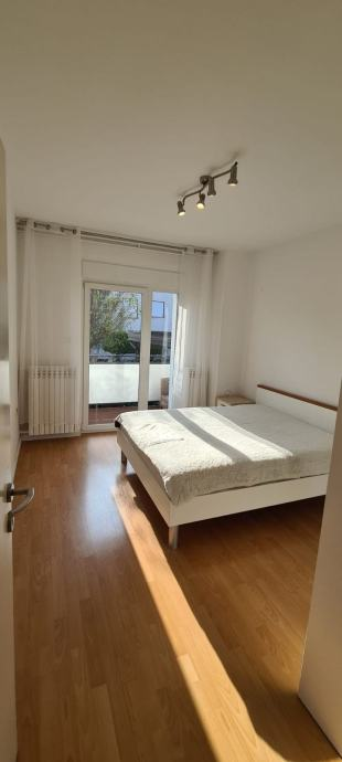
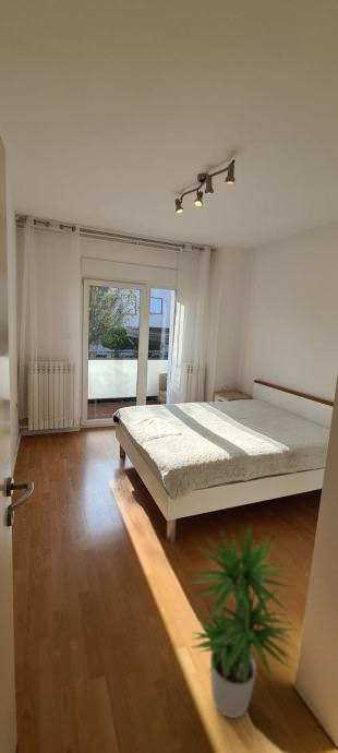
+ potted plant [184,523,299,719]
